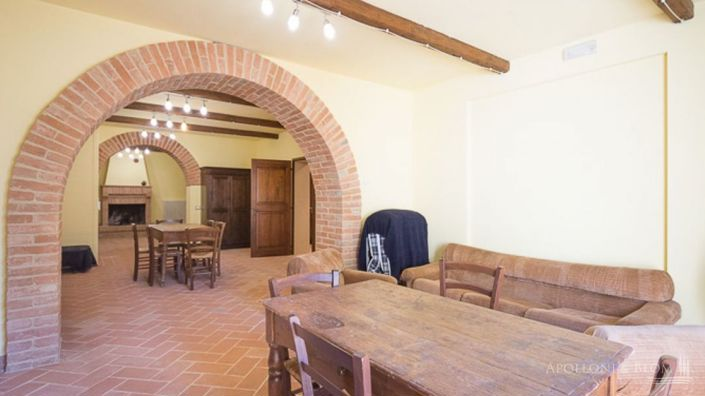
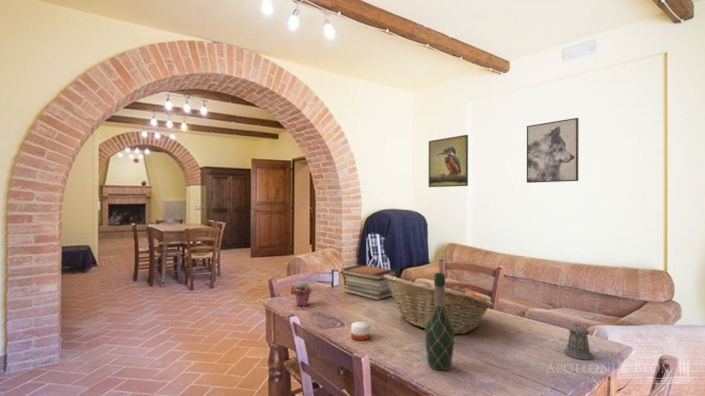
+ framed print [428,134,469,188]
+ wine bottle [424,272,456,371]
+ pepper shaker [563,322,594,361]
+ potted succulent [293,281,312,307]
+ fruit basket [383,274,494,335]
+ wall art [526,117,580,184]
+ candle [350,318,371,341]
+ book stack [341,264,398,301]
